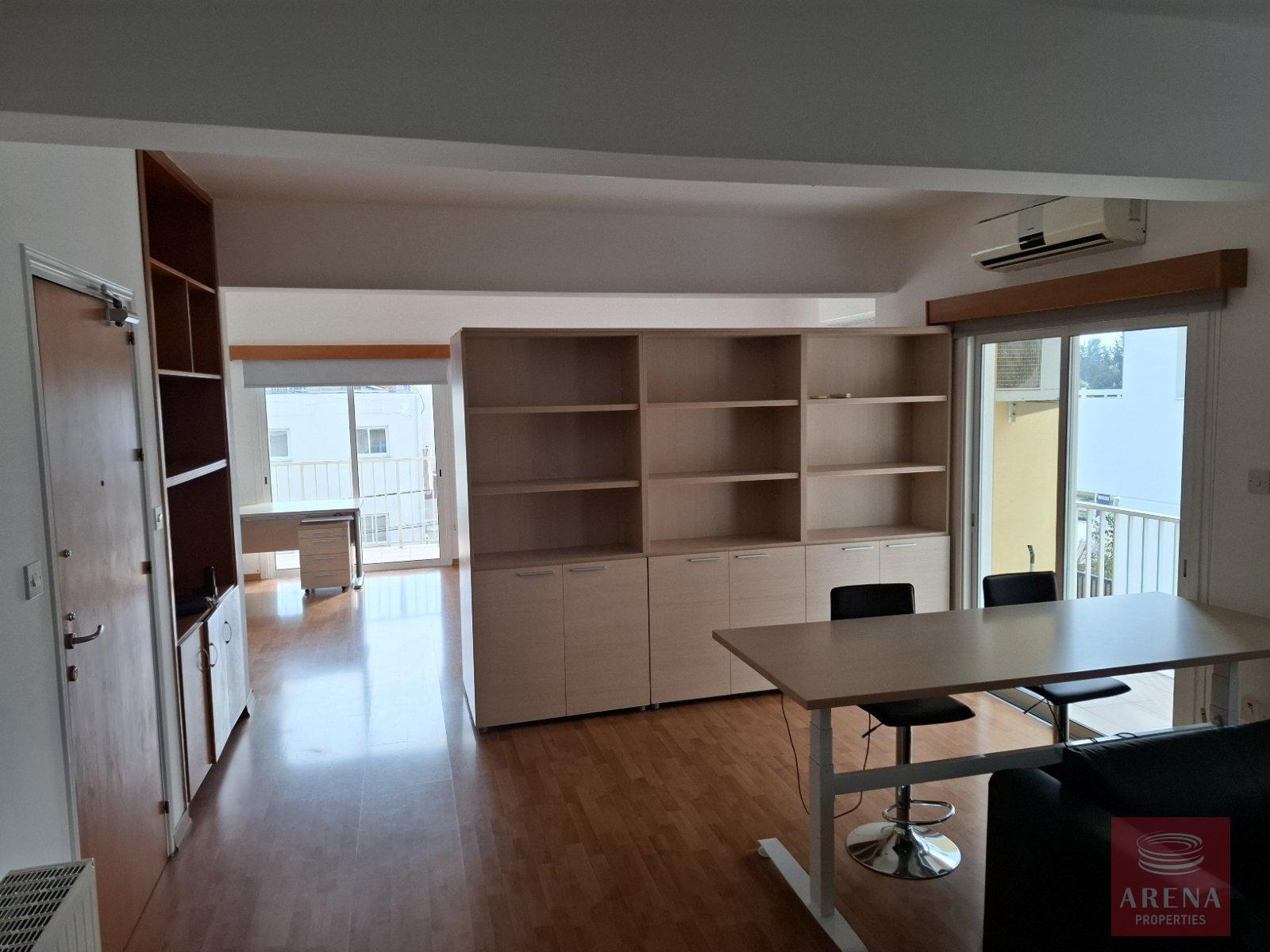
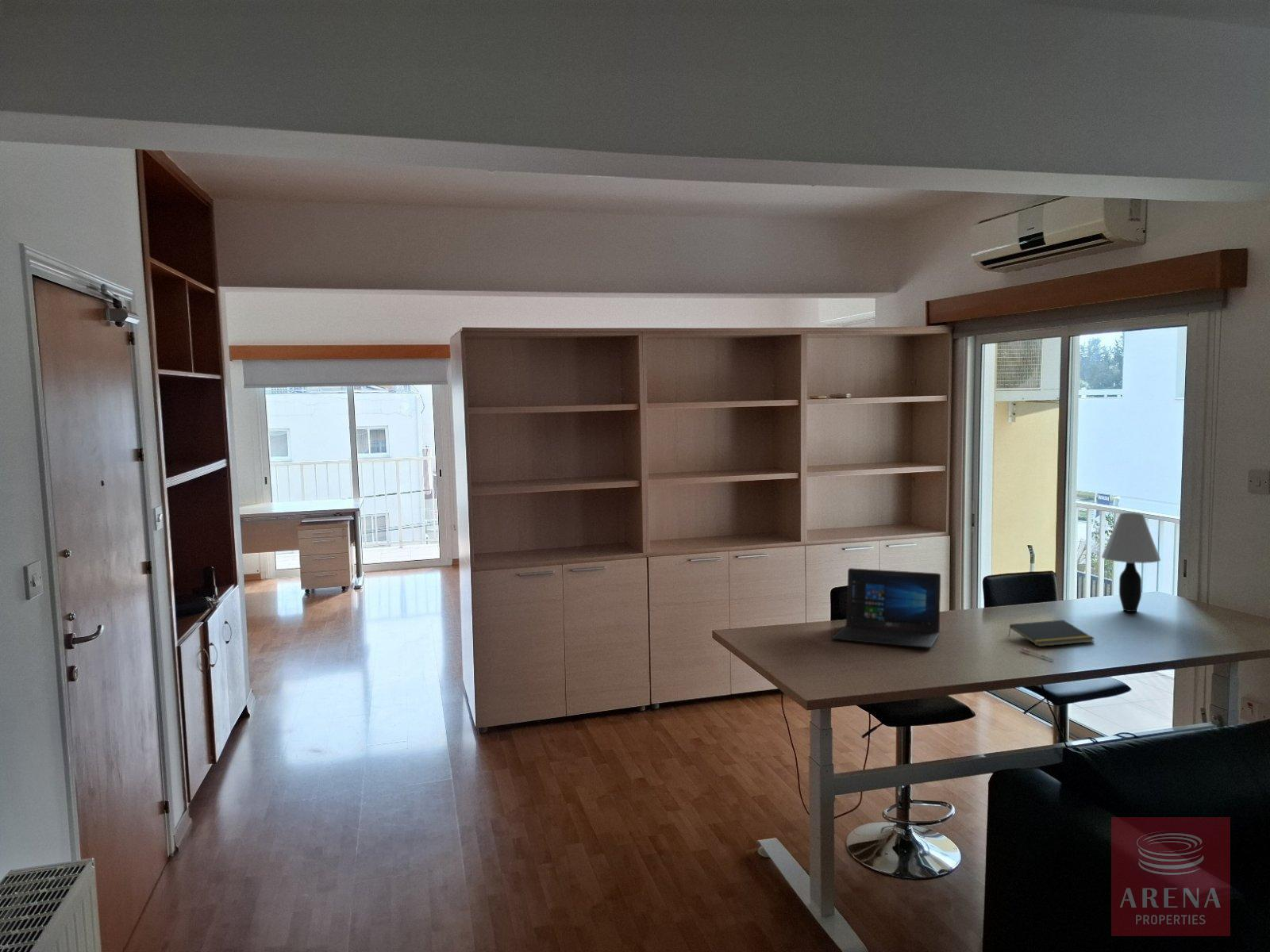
+ laptop [832,567,941,649]
+ pen [1019,647,1054,661]
+ notepad [1007,619,1095,647]
+ table lamp [1101,512,1161,612]
